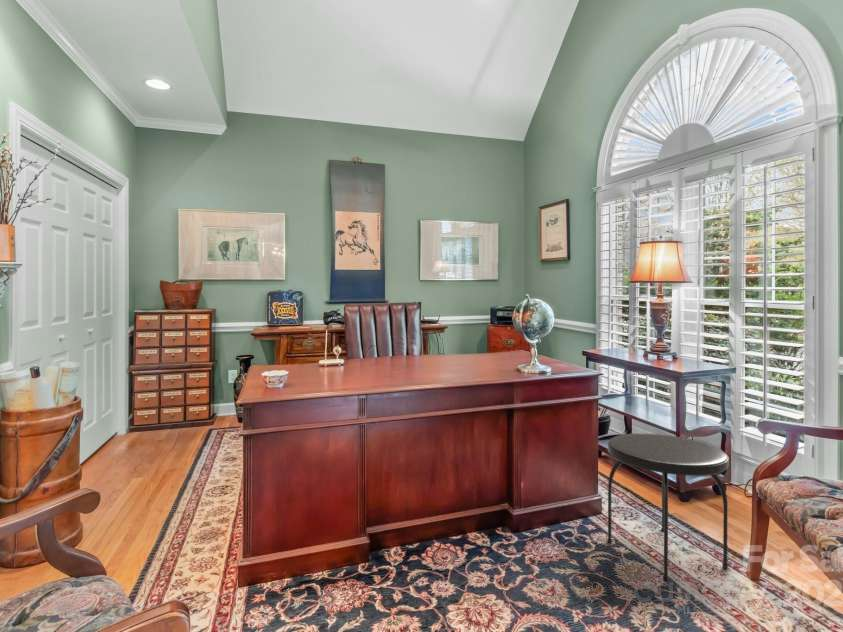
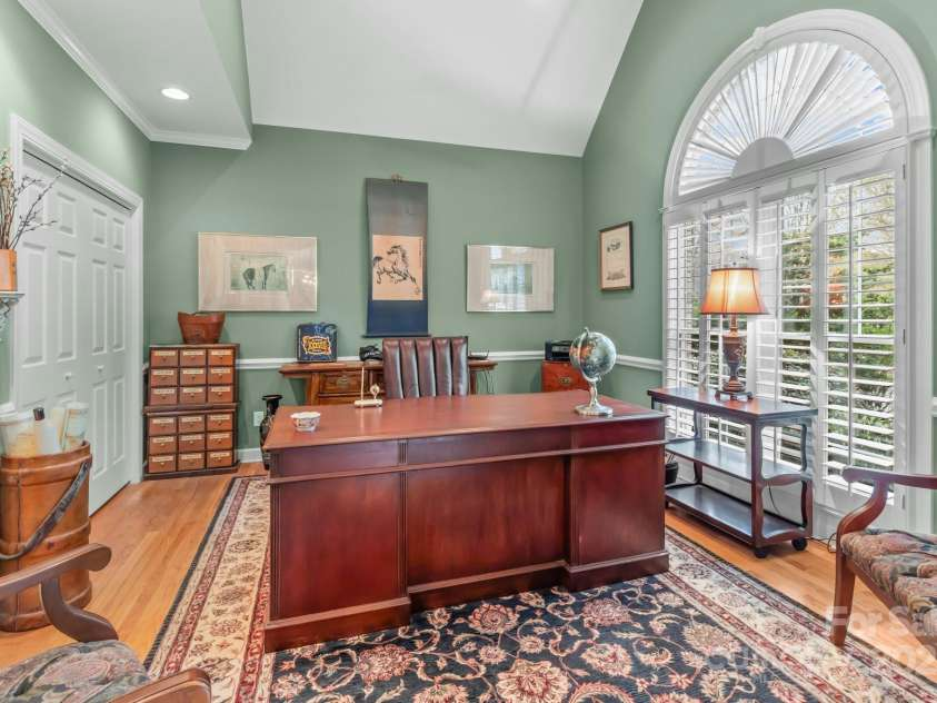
- side table [606,433,730,583]
